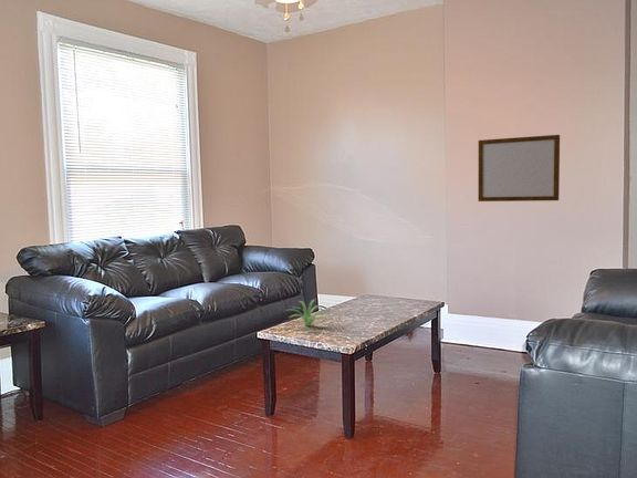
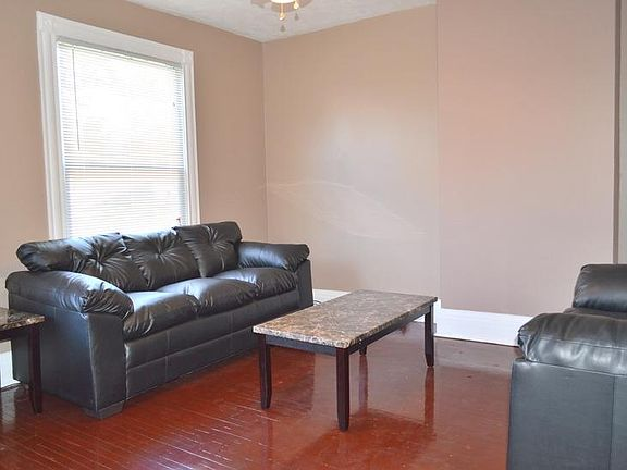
- writing board [477,134,561,202]
- plant [284,298,332,328]
